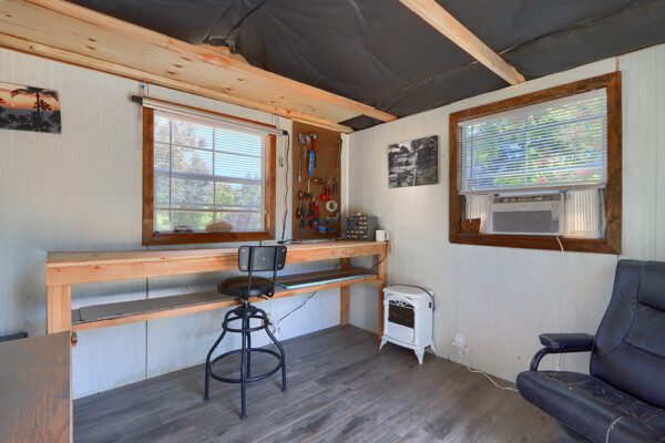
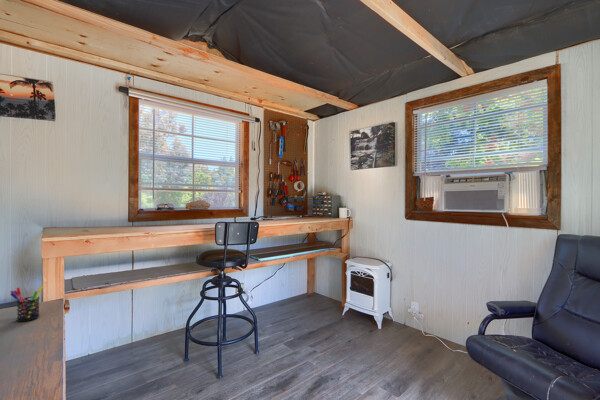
+ pen holder [9,285,44,323]
